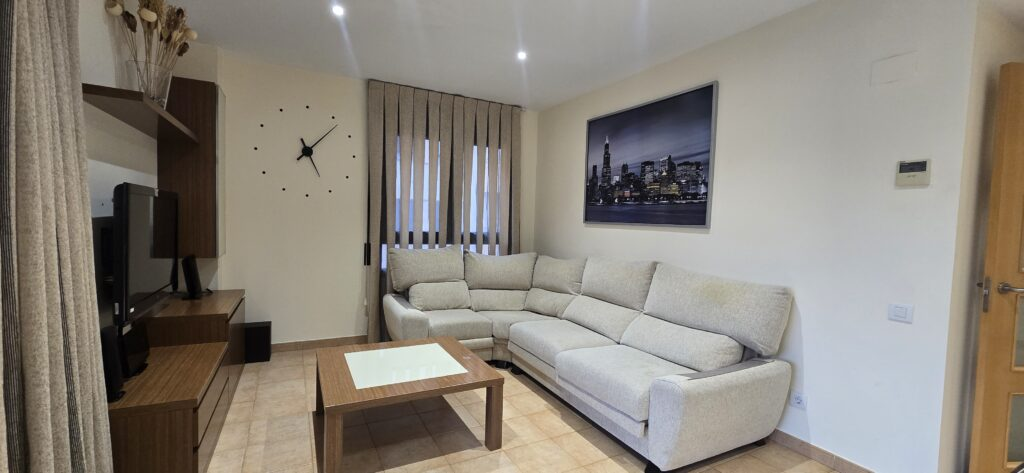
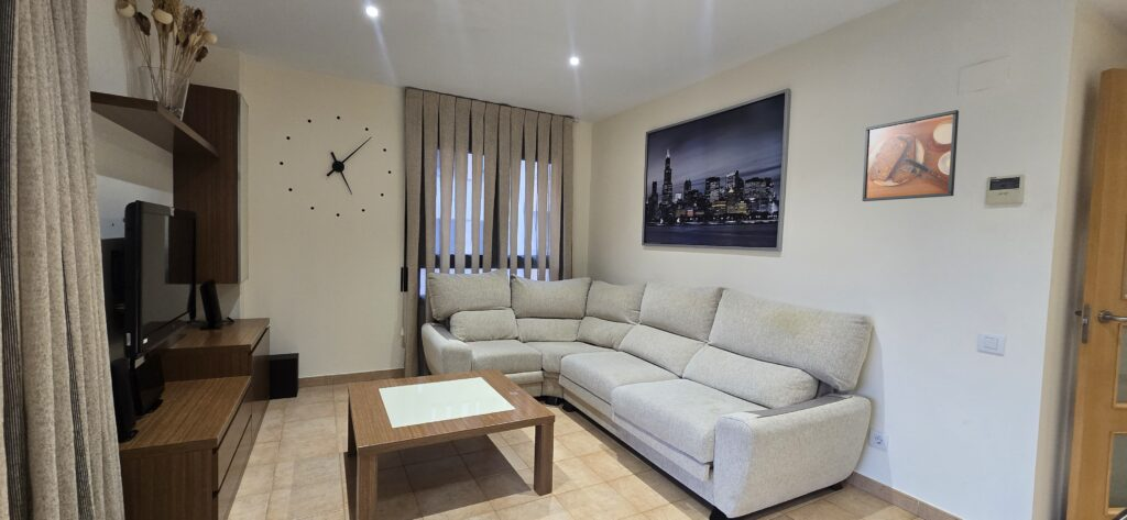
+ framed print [862,109,960,202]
